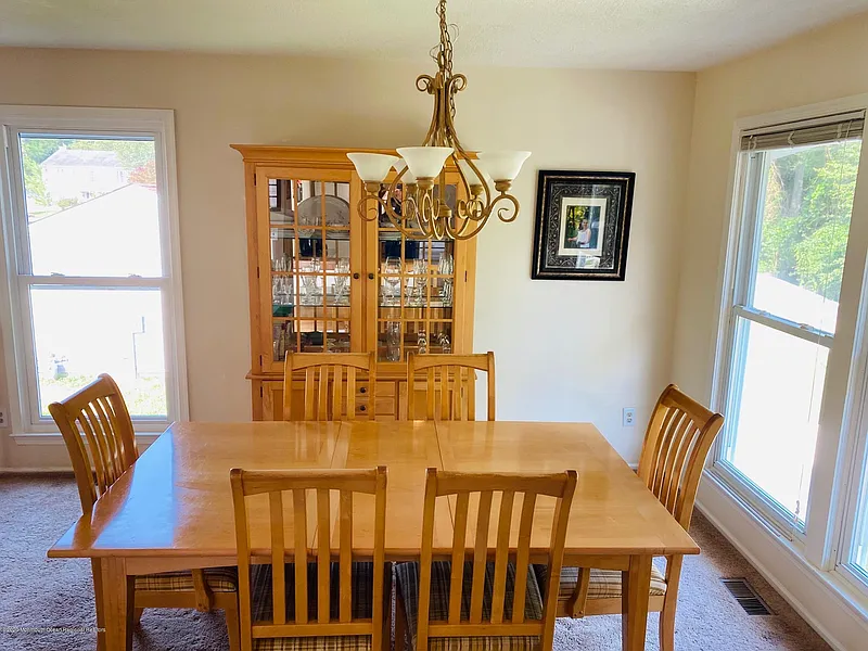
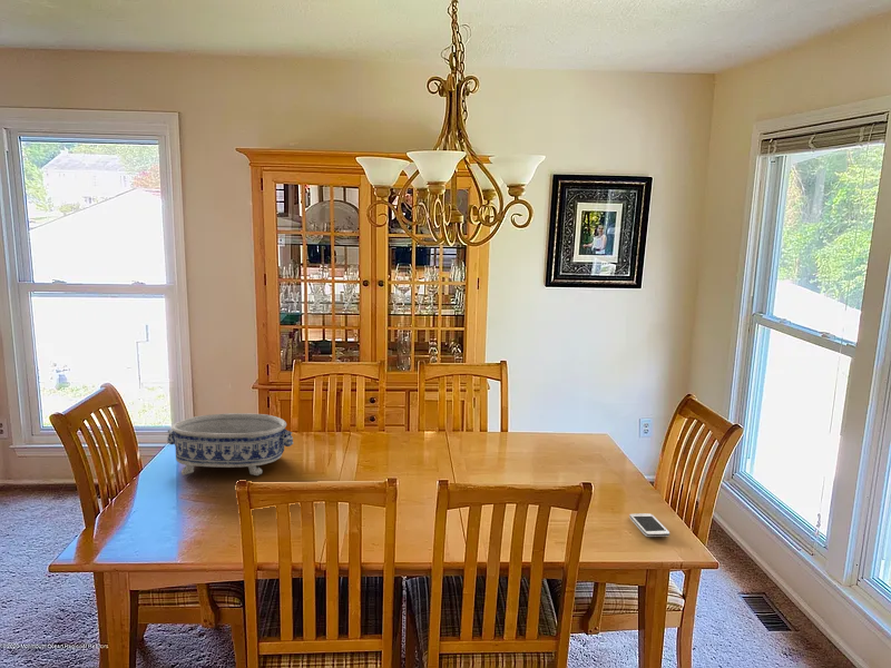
+ decorative bowl [166,412,294,477]
+ smartphone [628,512,670,538]
